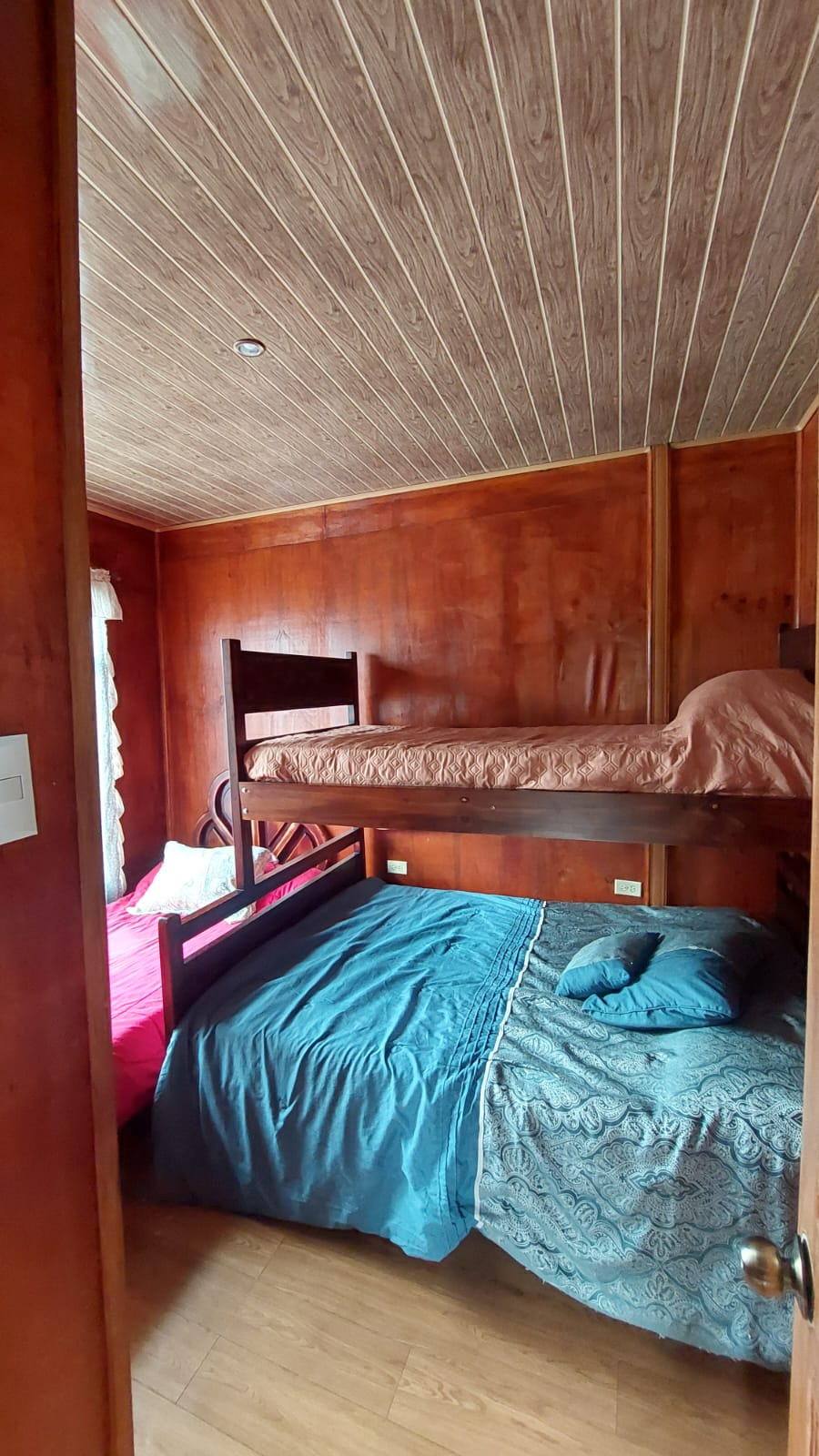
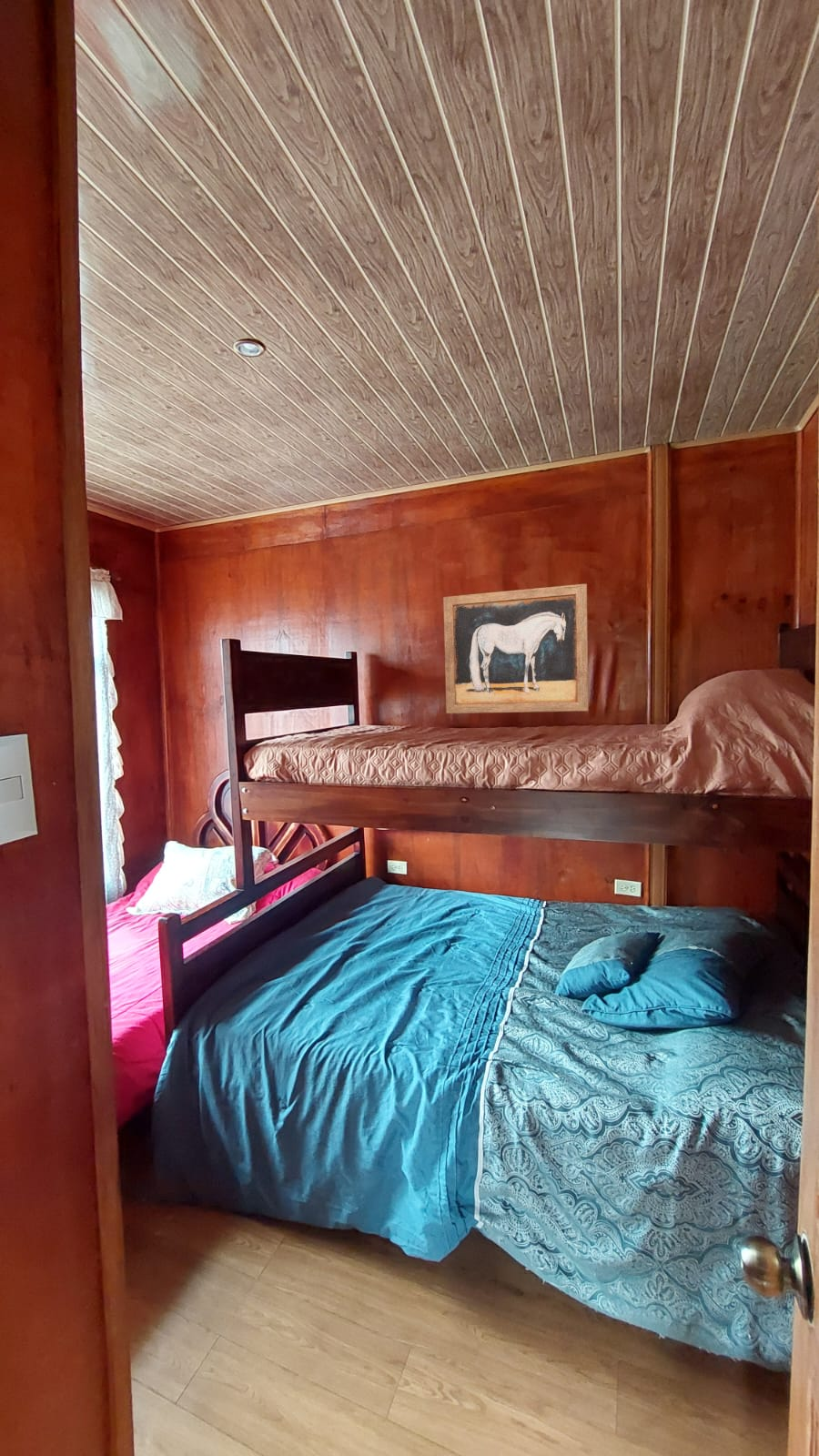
+ wall art [442,583,589,714]
